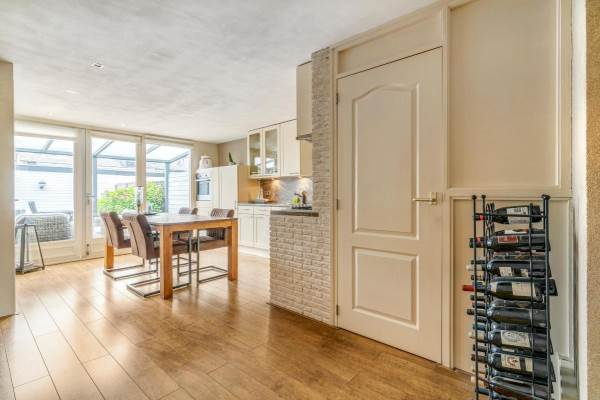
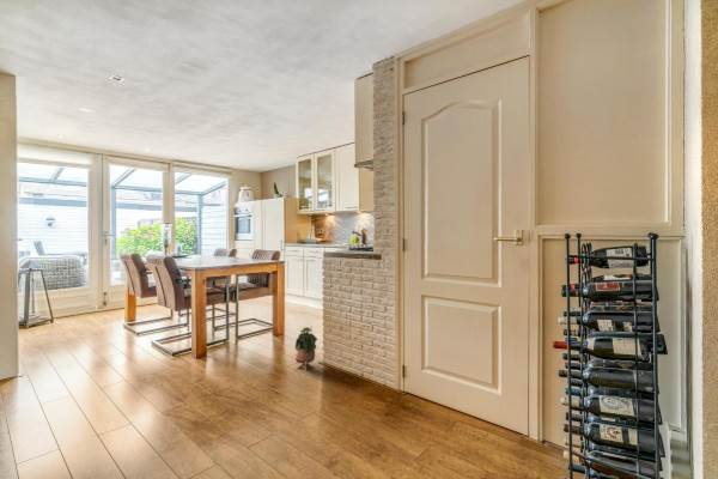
+ potted plant [294,325,318,371]
